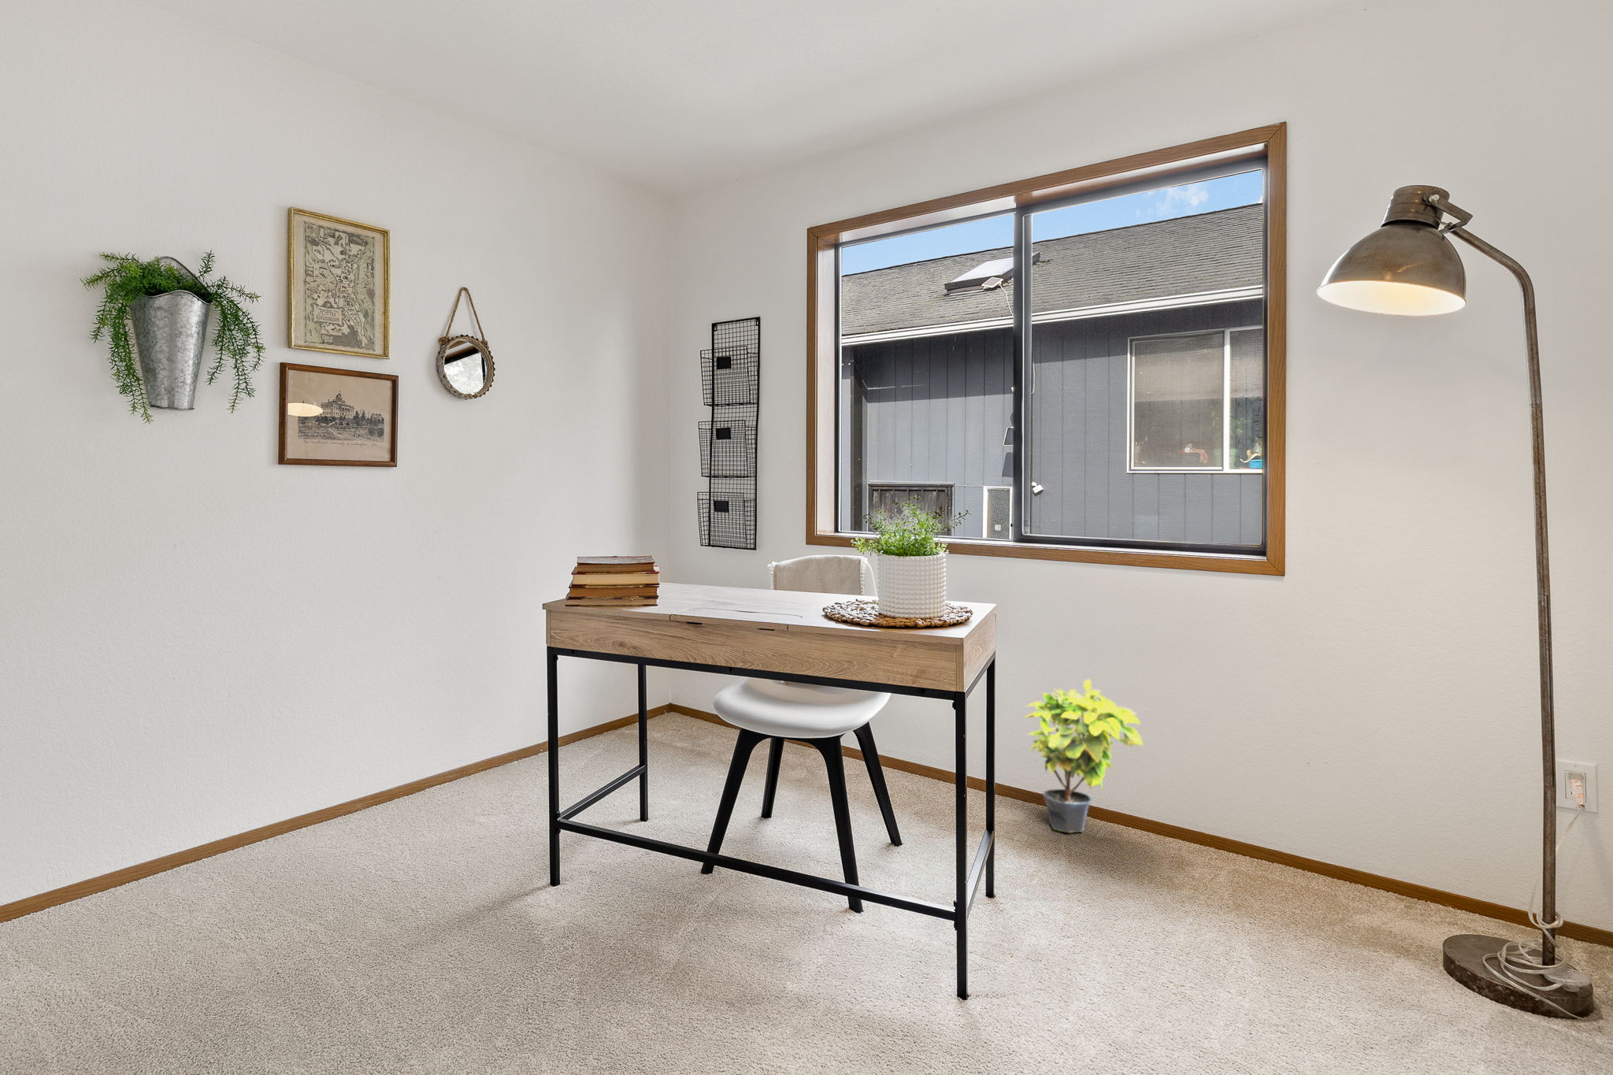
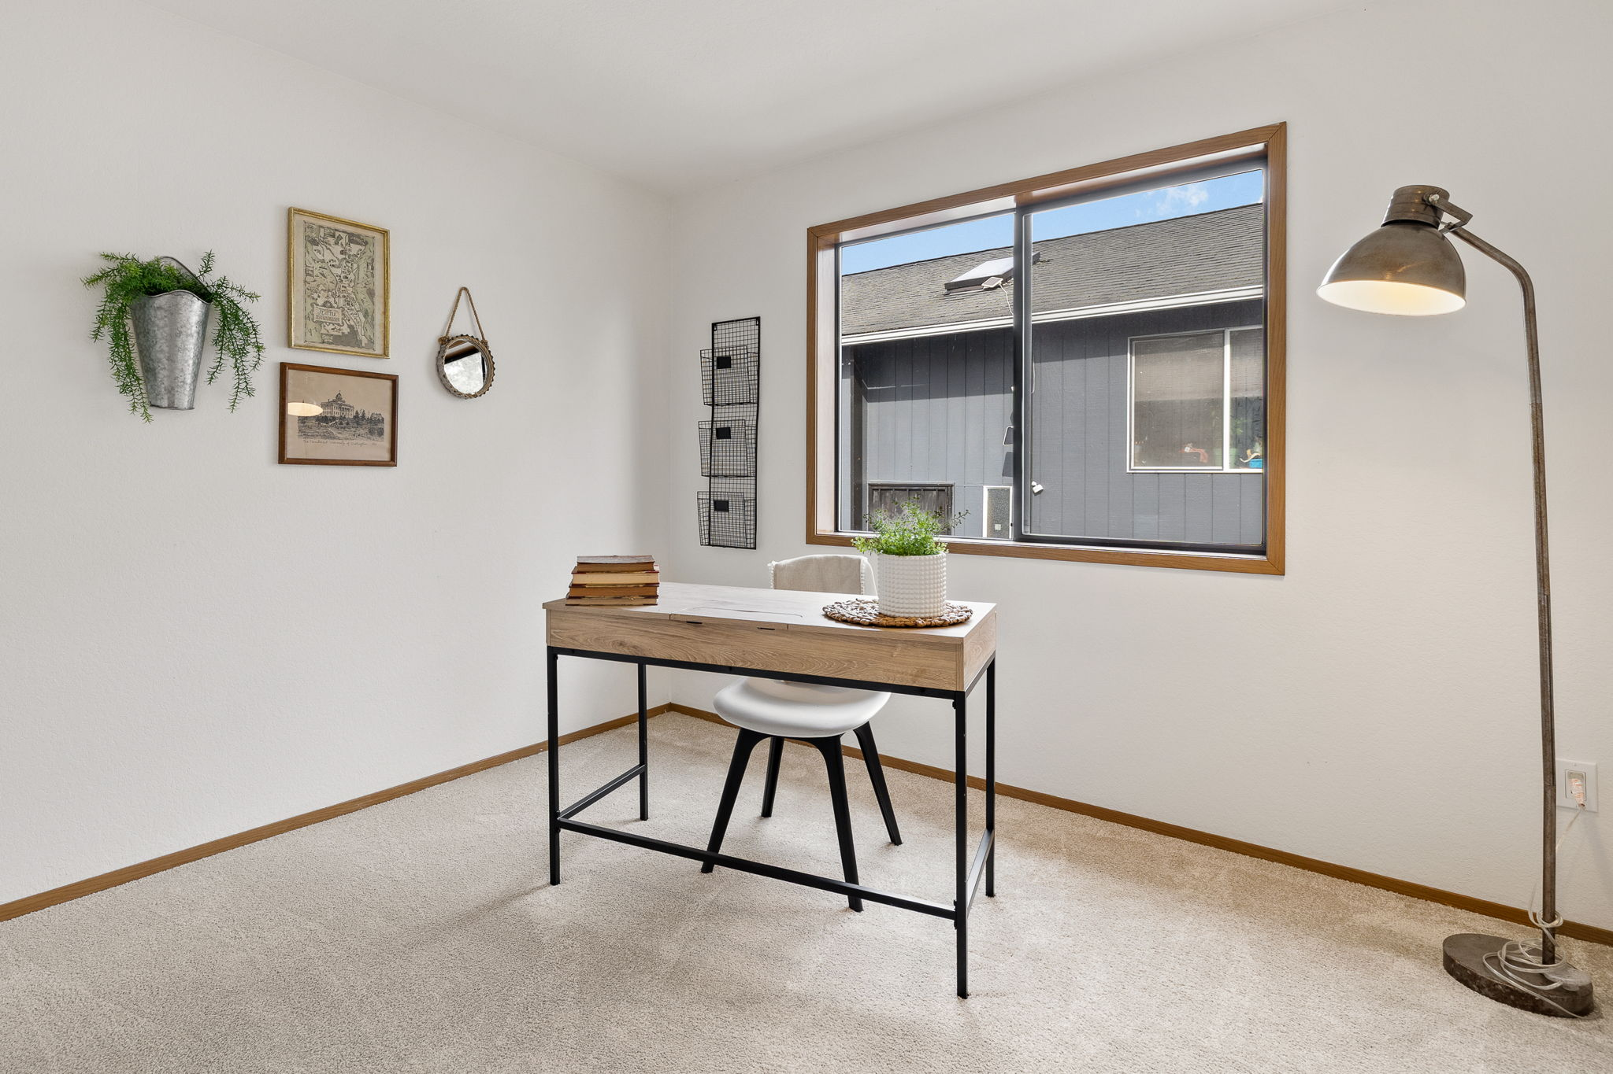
- potted plant [1022,678,1144,833]
